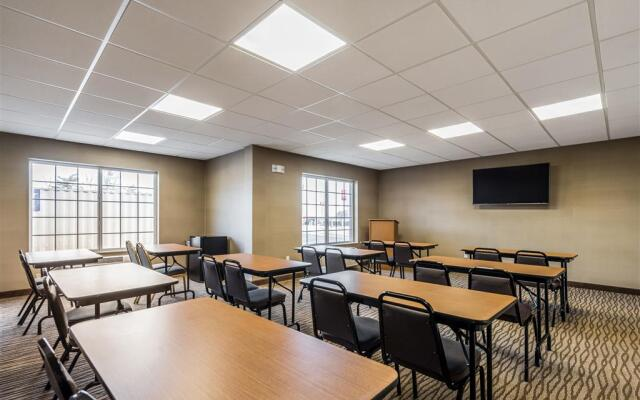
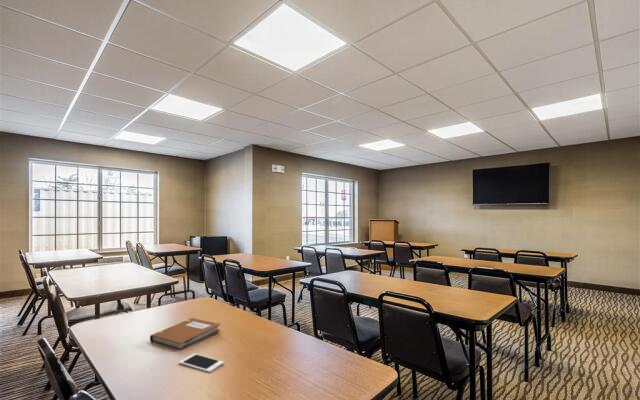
+ cell phone [178,353,225,373]
+ notebook [149,317,221,351]
